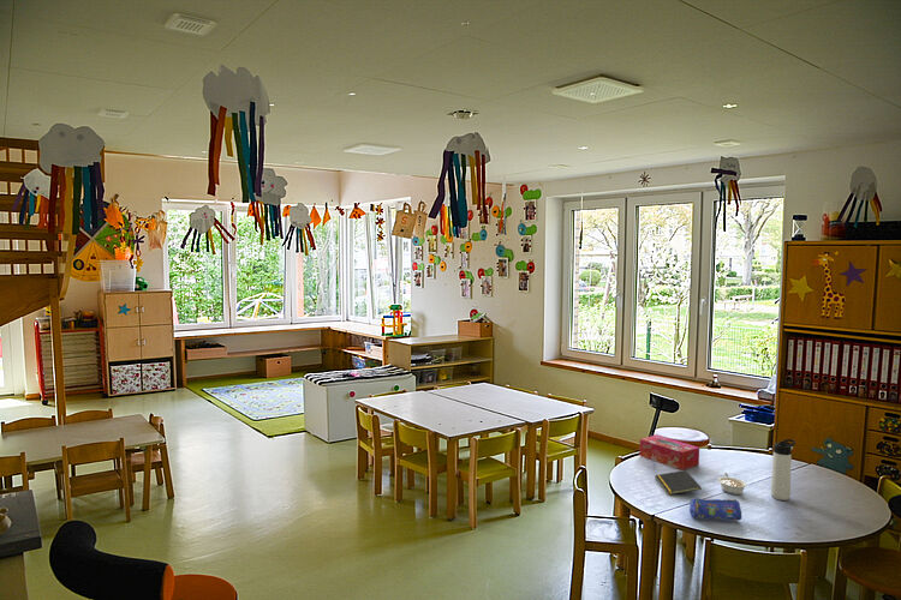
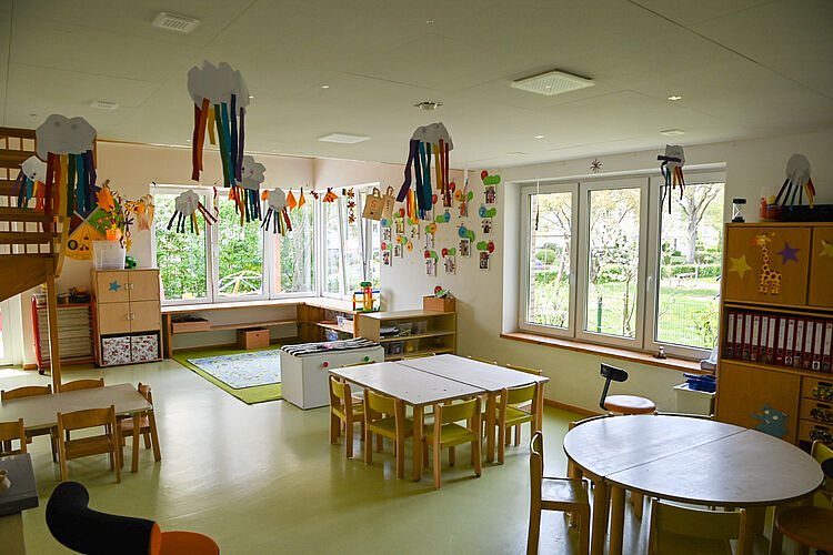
- tissue box [638,433,700,470]
- notepad [654,469,703,496]
- thermos bottle [770,438,796,502]
- pencil case [688,497,742,522]
- legume [717,472,748,496]
